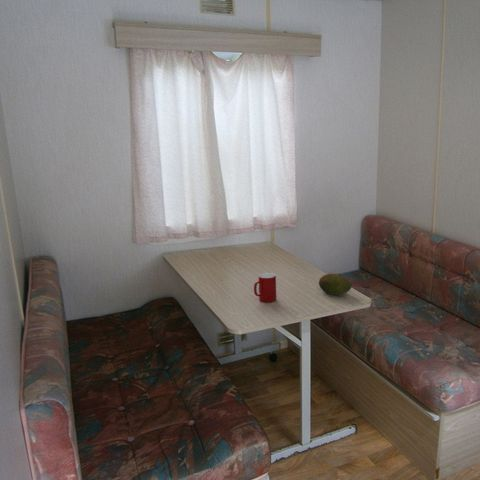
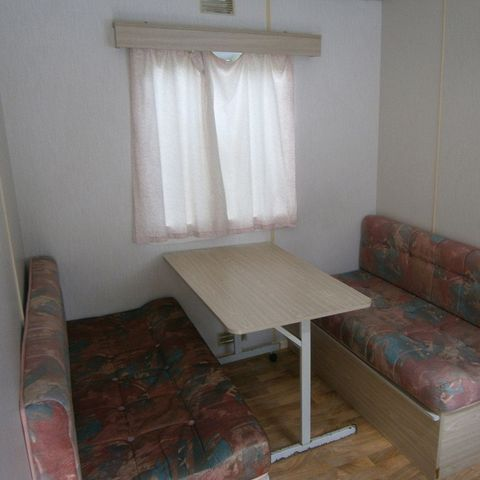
- cup [253,272,277,303]
- fruit [318,273,353,296]
